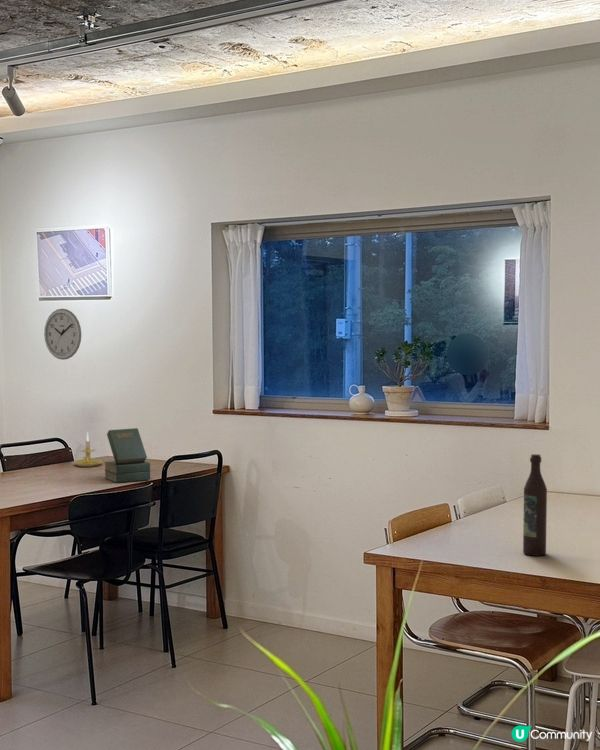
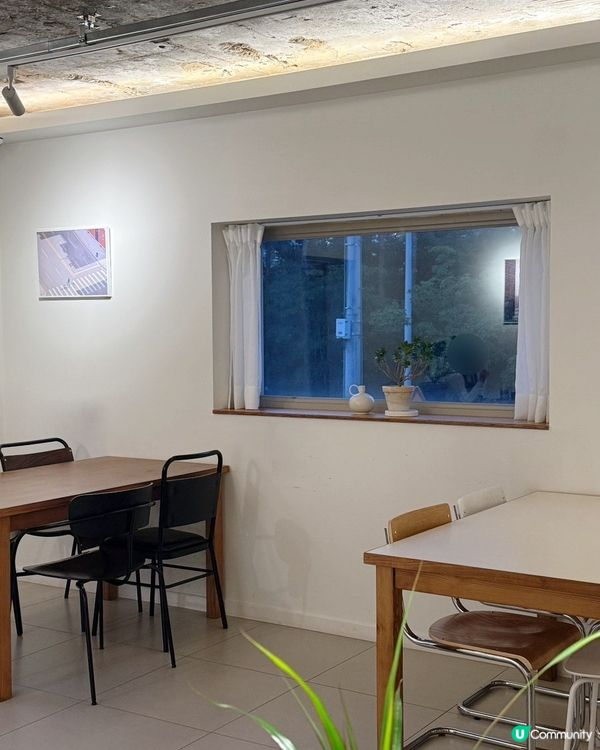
- wine bottle [522,453,548,557]
- book [104,427,151,484]
- candle holder [73,431,103,468]
- wall clock [43,308,82,361]
